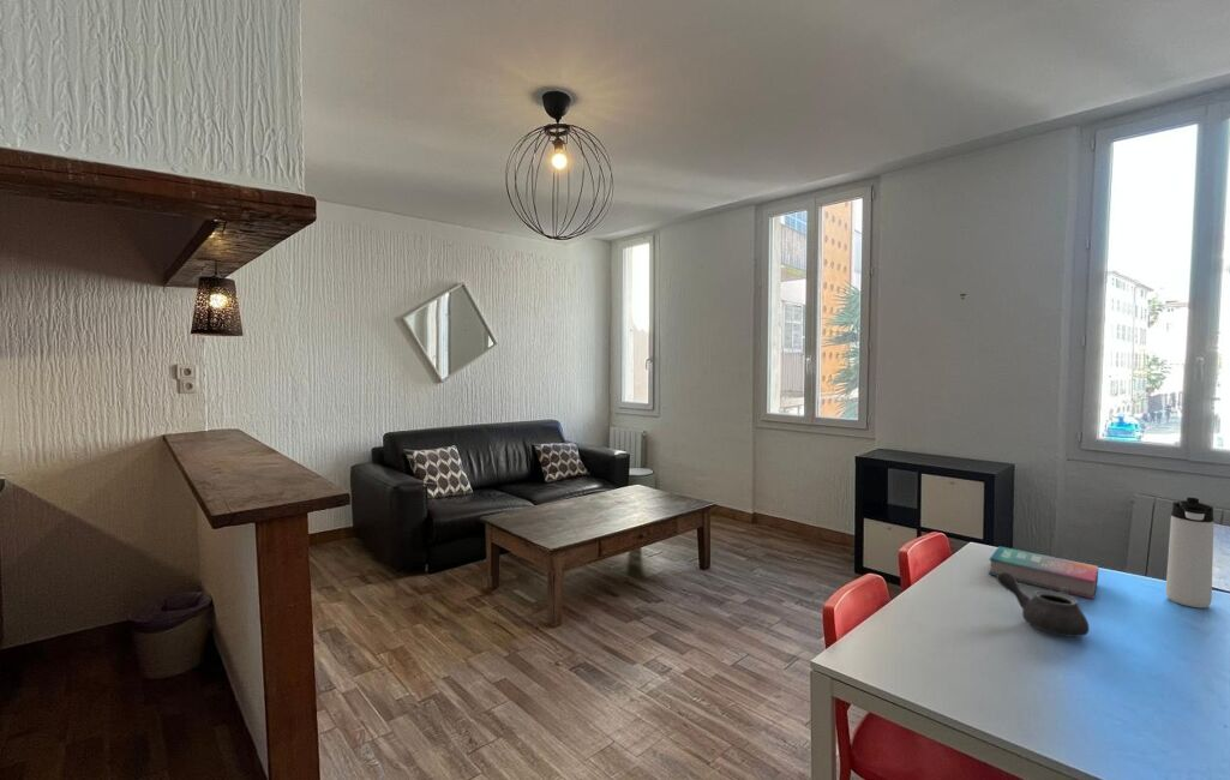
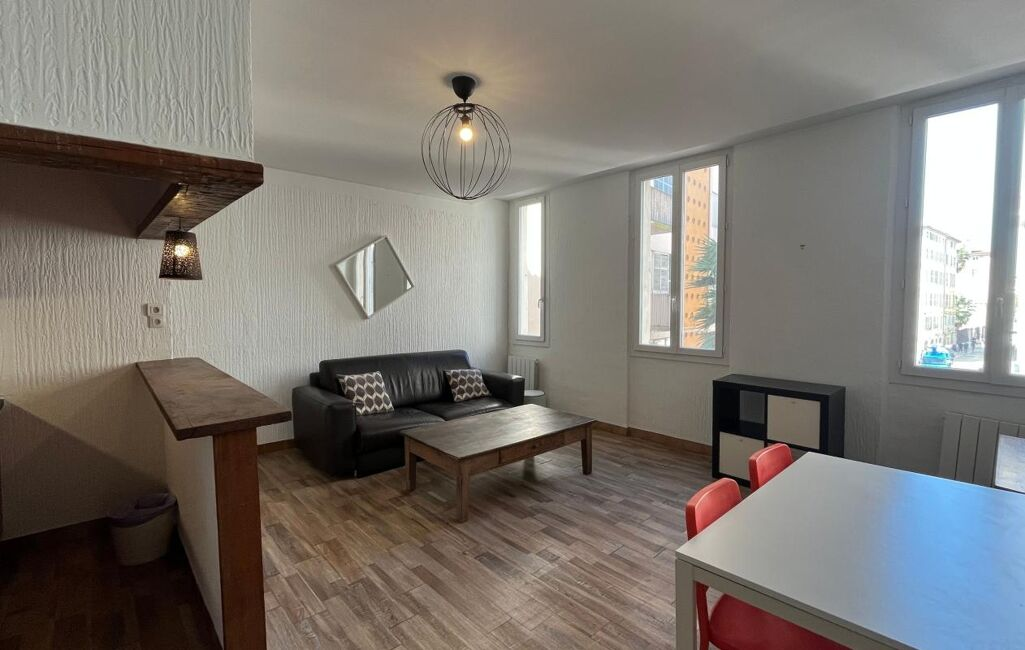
- teapot [995,571,1090,638]
- thermos bottle [1165,497,1214,610]
- book [988,545,1099,600]
